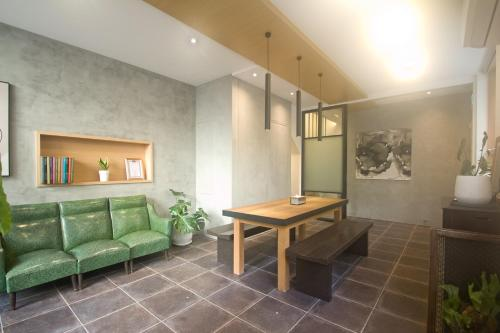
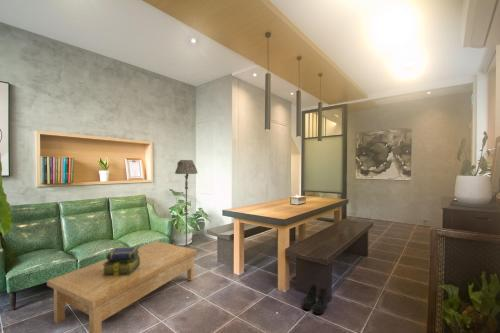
+ coffee table [46,240,198,333]
+ boots [302,283,329,315]
+ floor lamp [174,159,198,258]
+ stack of books [102,246,140,276]
